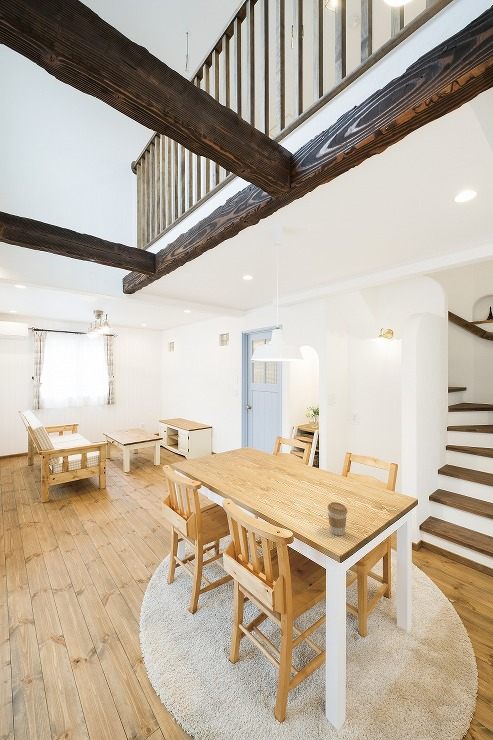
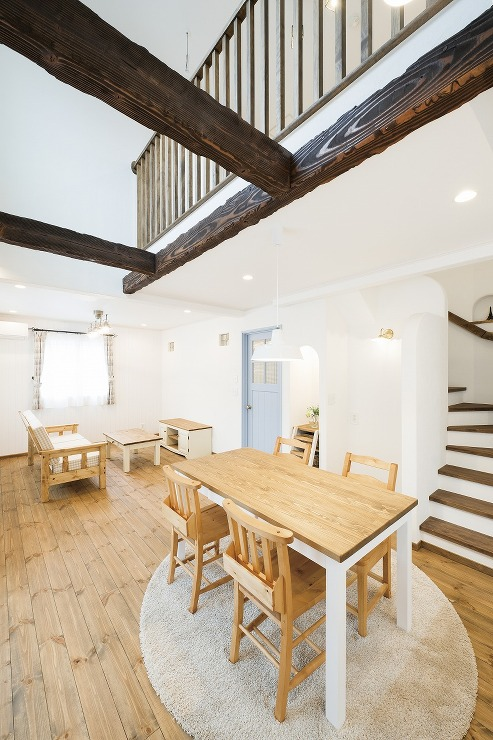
- coffee cup [327,501,349,536]
